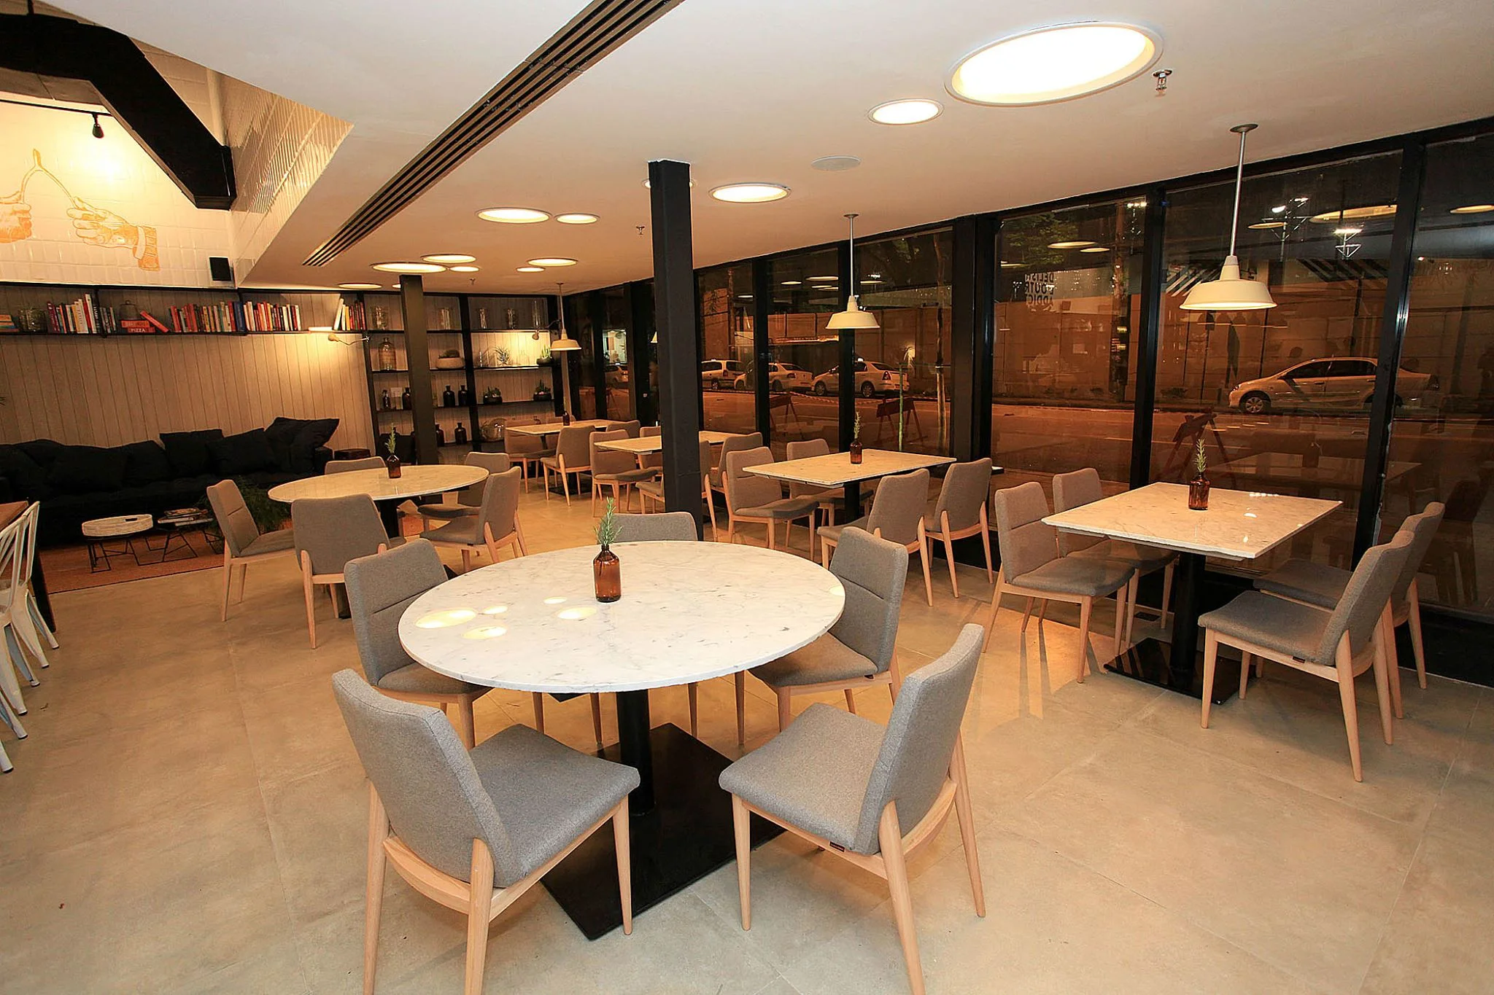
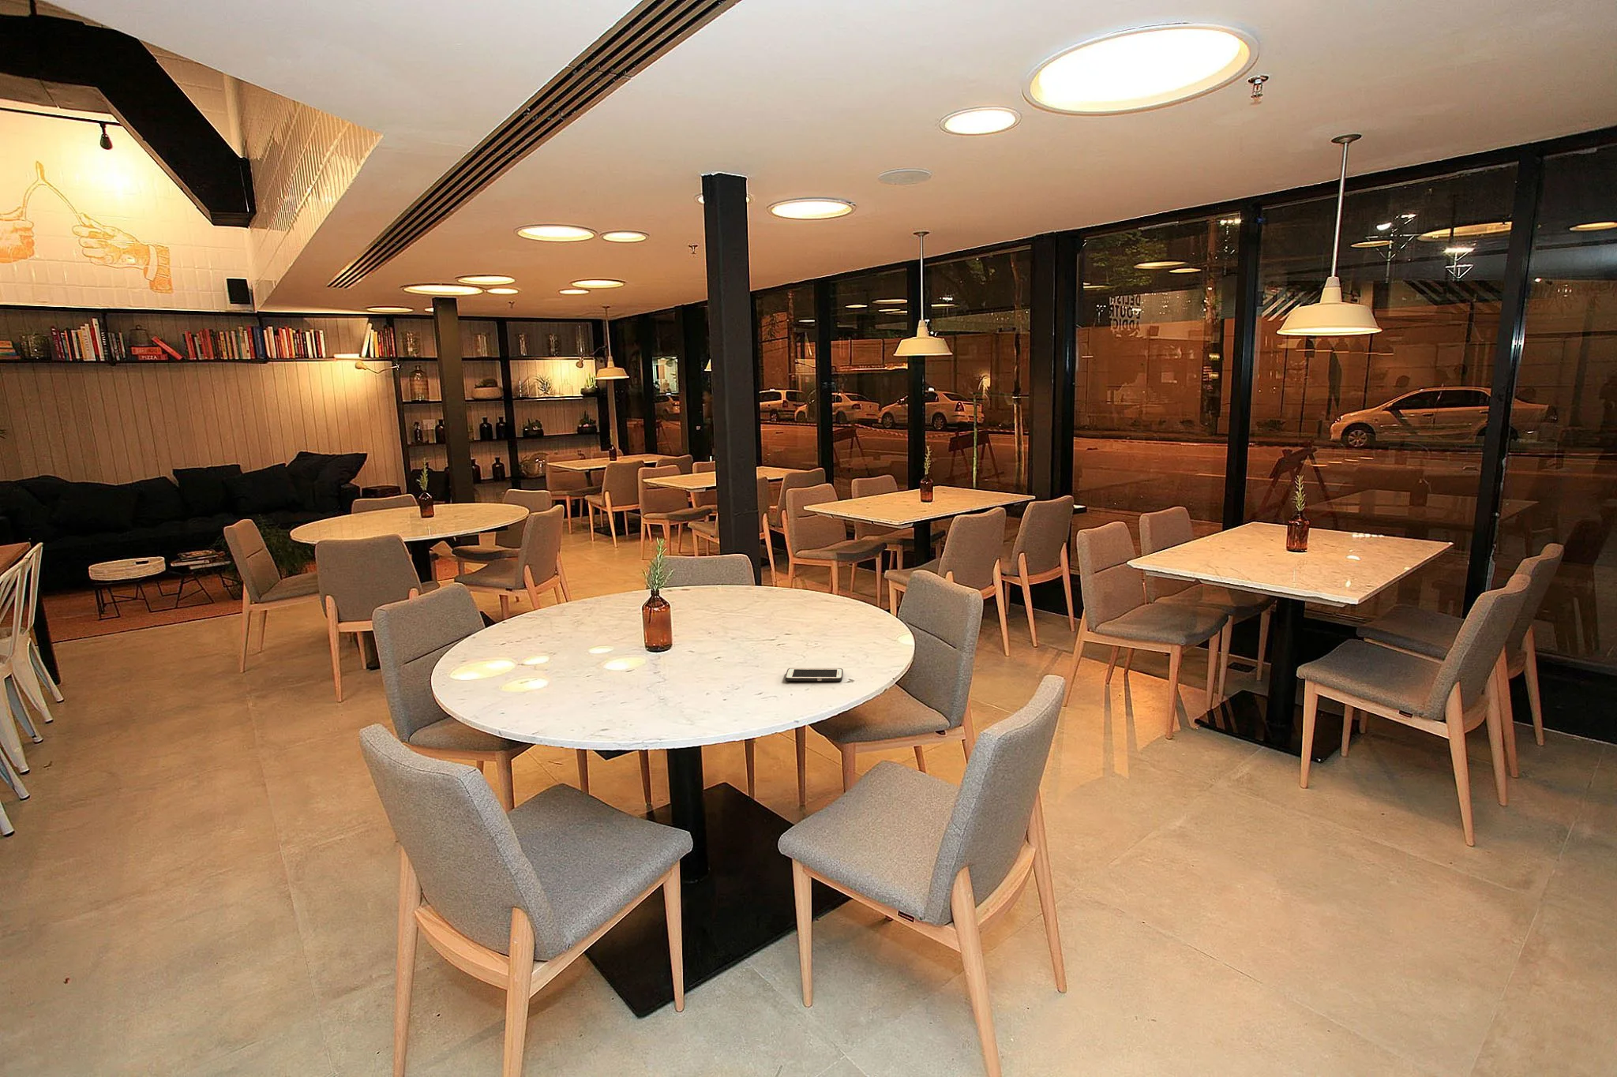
+ cell phone [784,667,844,682]
